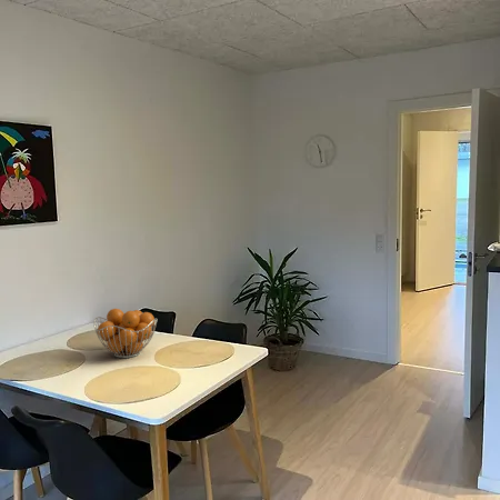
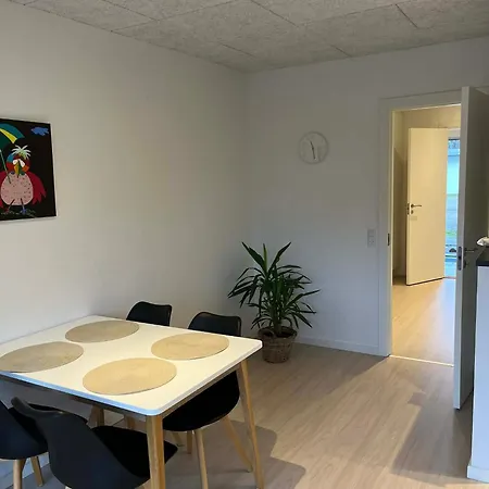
- fruit basket [93,308,158,359]
